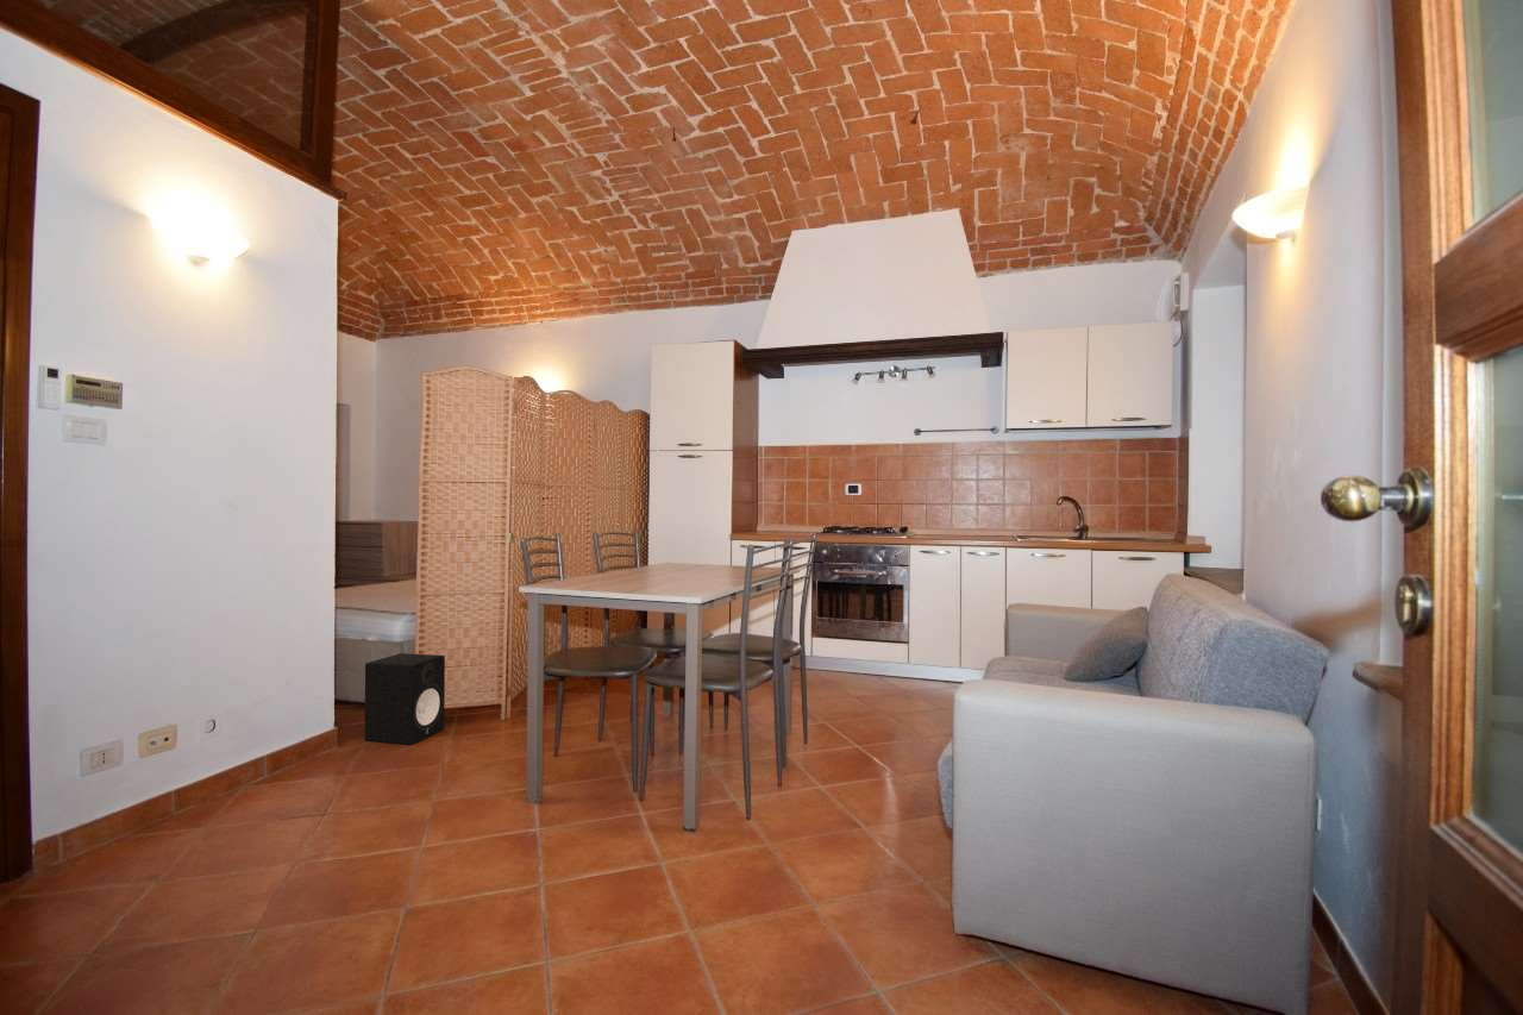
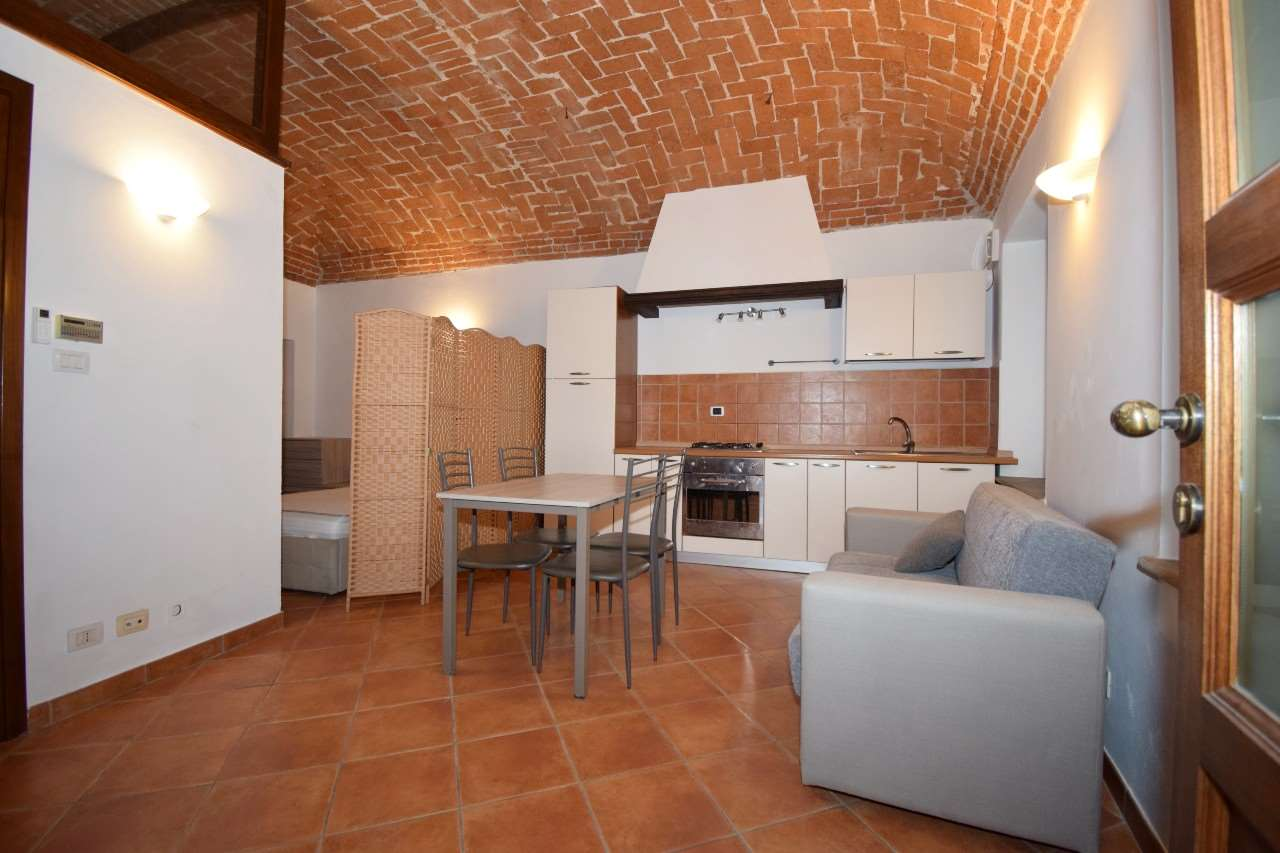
- speaker [364,652,446,746]
